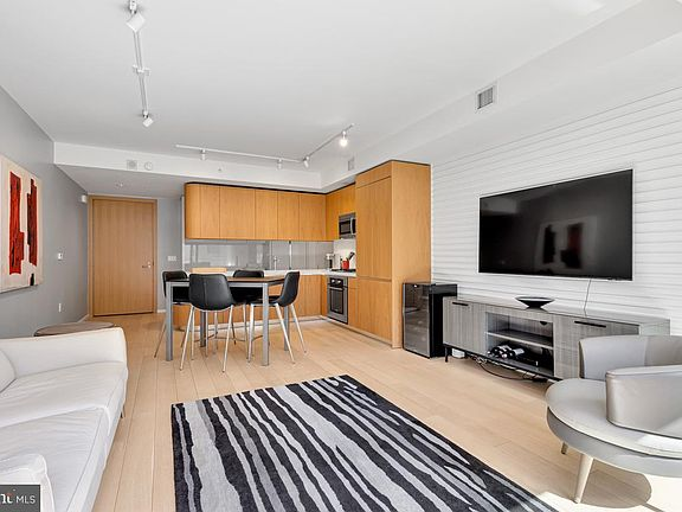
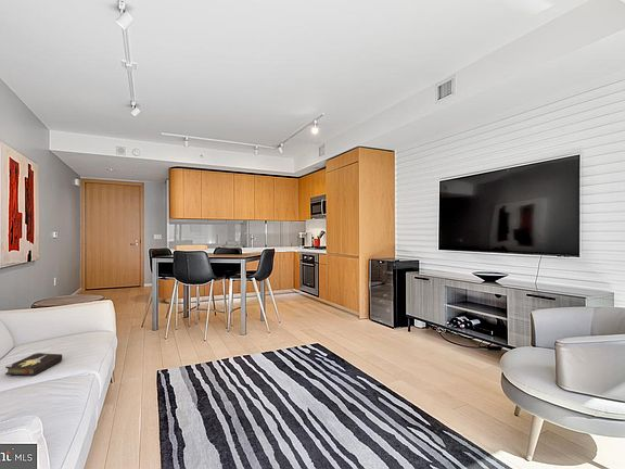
+ hardback book [4,352,63,377]
